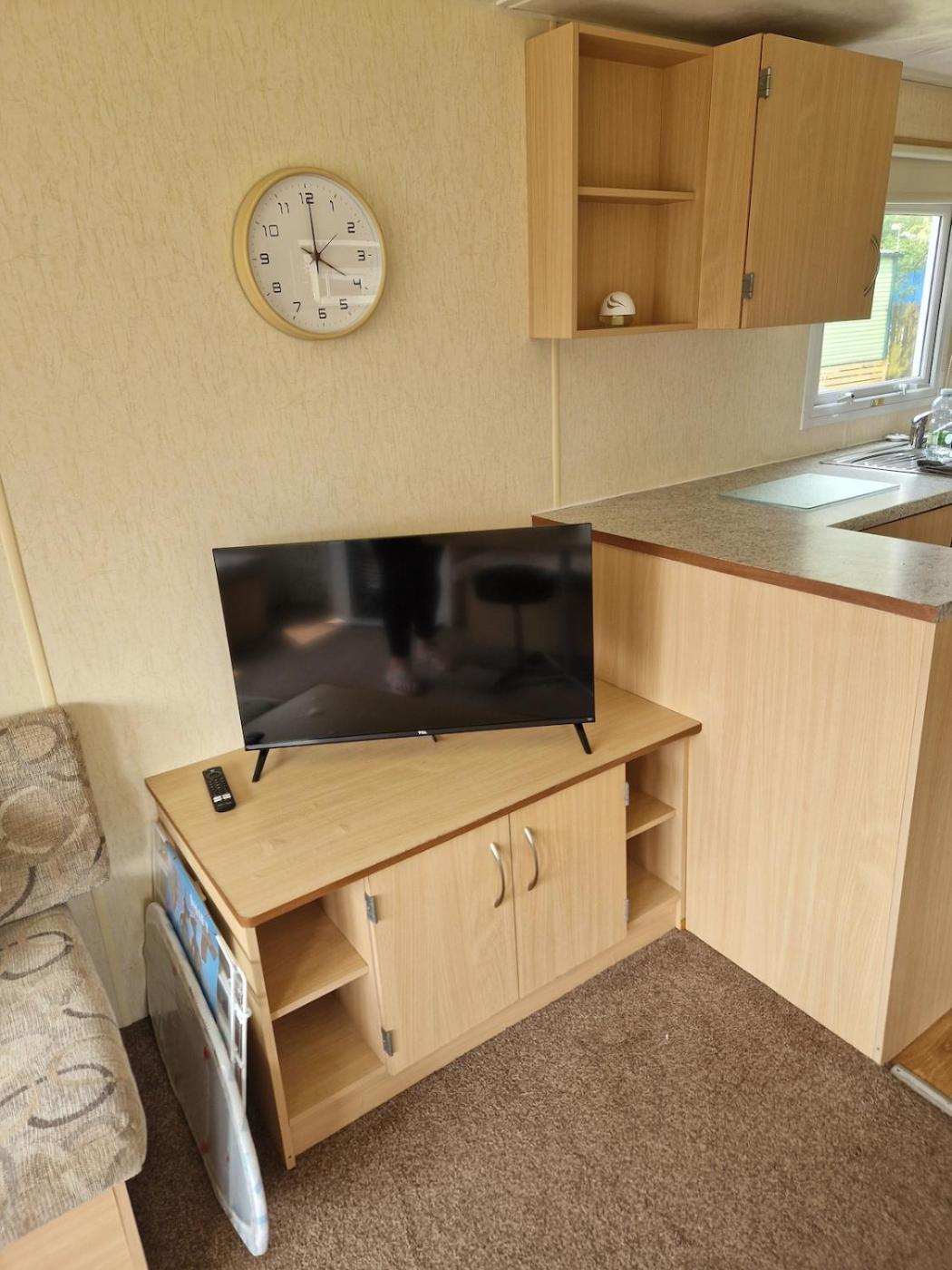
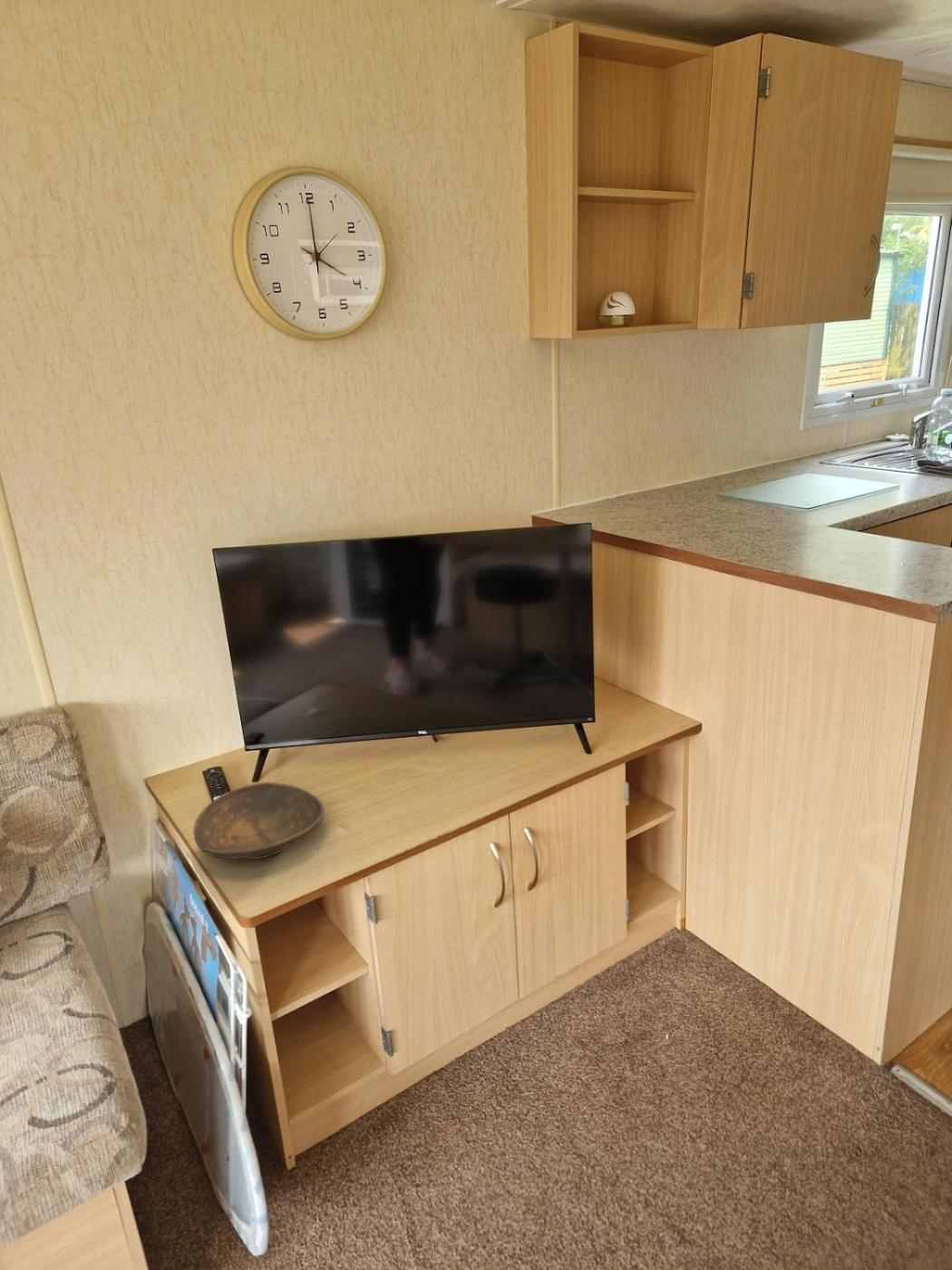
+ decorative bowl [192,781,325,860]
